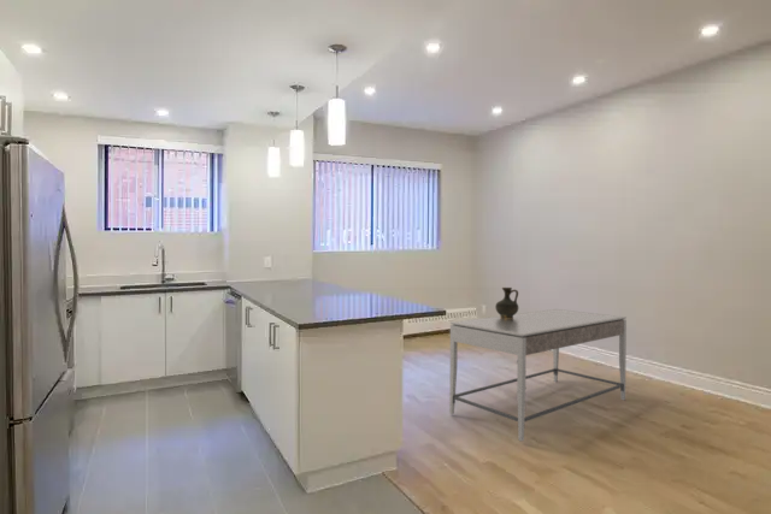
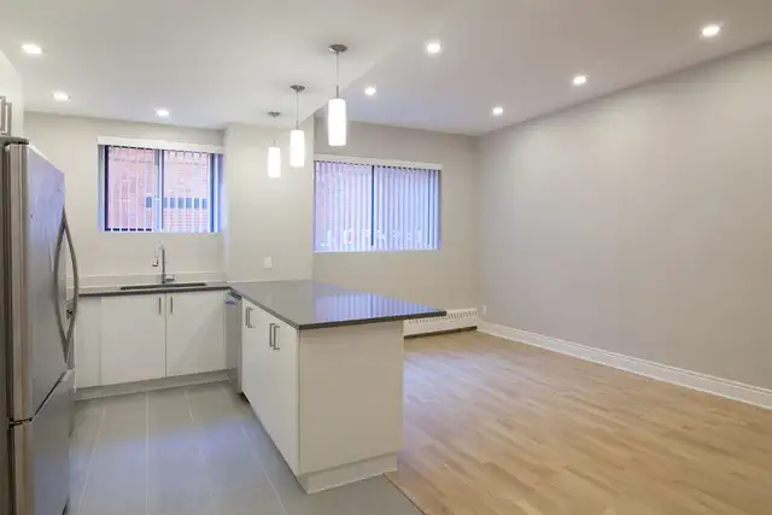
- dining table [448,308,628,443]
- ceramic jug [494,286,519,319]
